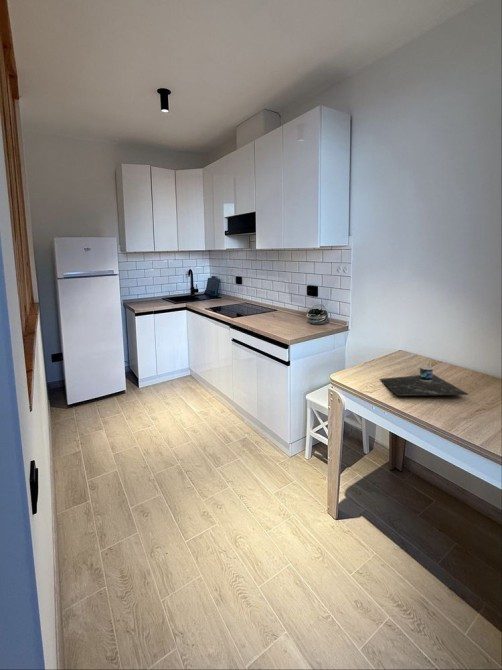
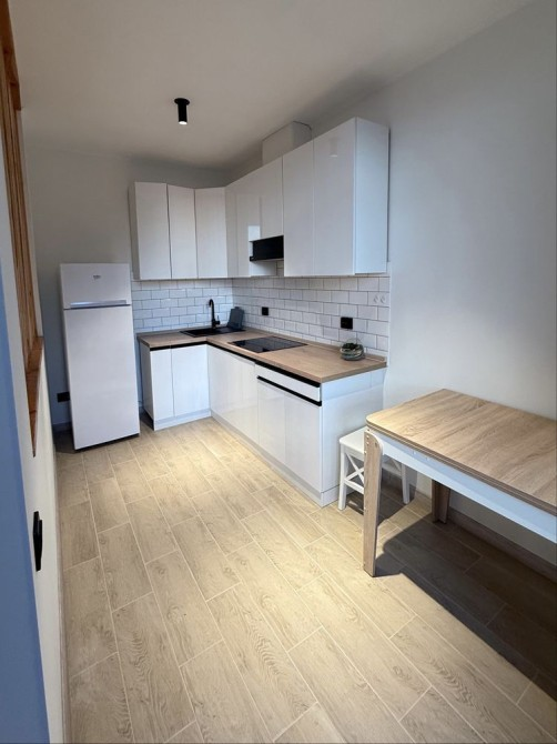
- placemat [379,365,469,397]
